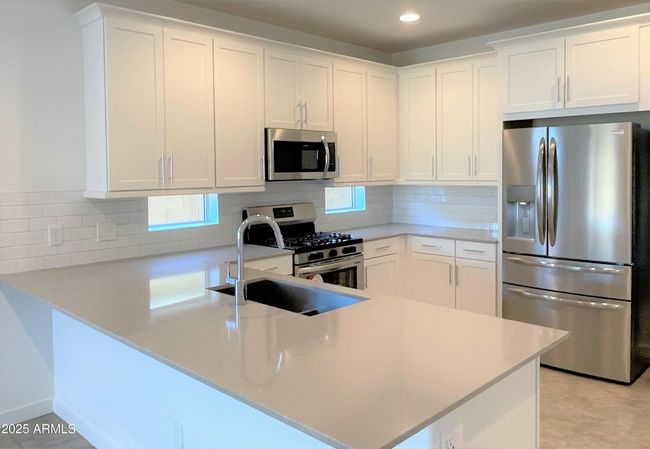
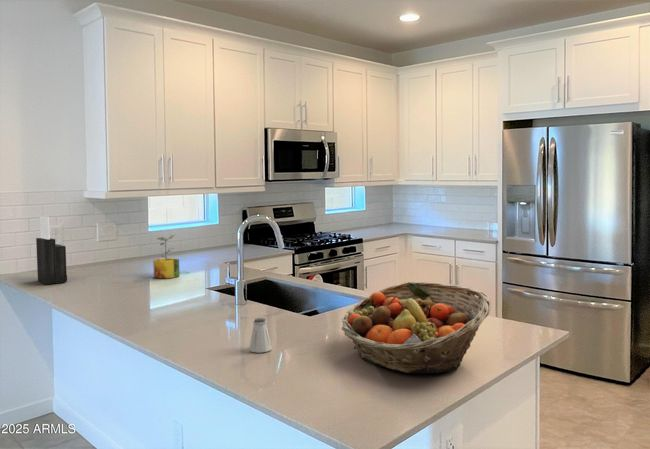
+ knife block [35,216,68,285]
+ saltshaker [248,317,273,353]
+ fruit basket [341,281,492,374]
+ potted plant [152,233,189,279]
